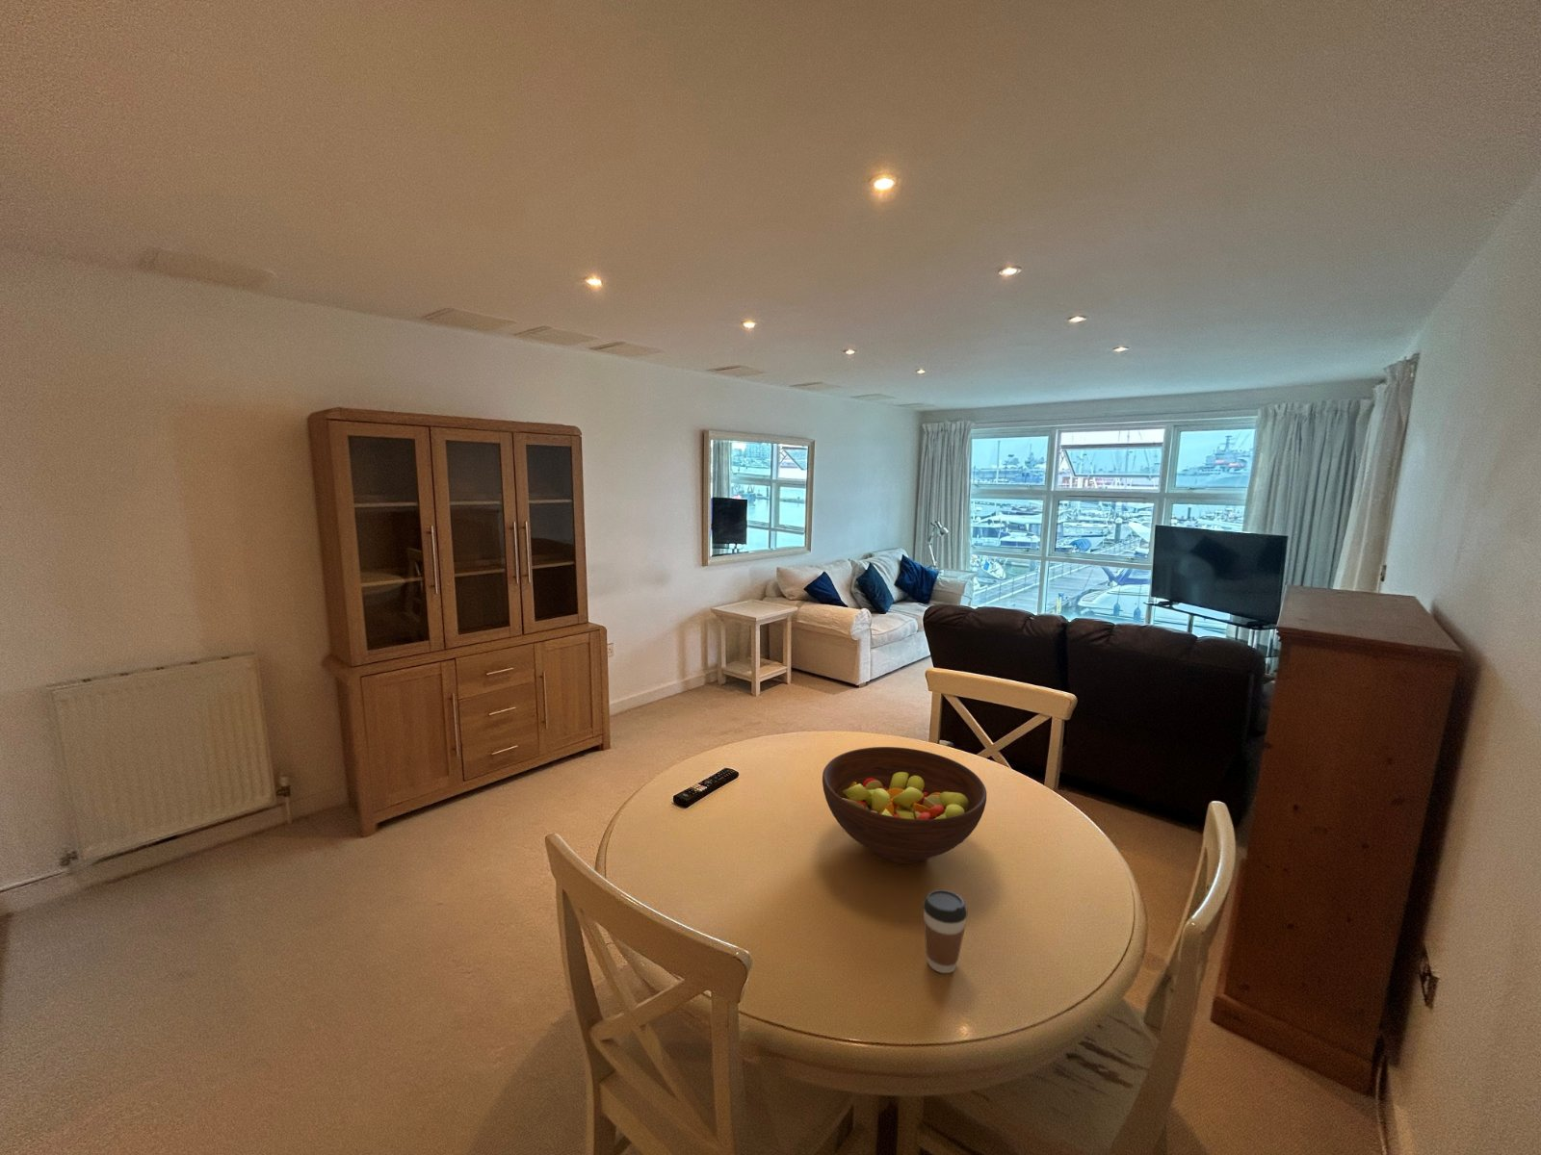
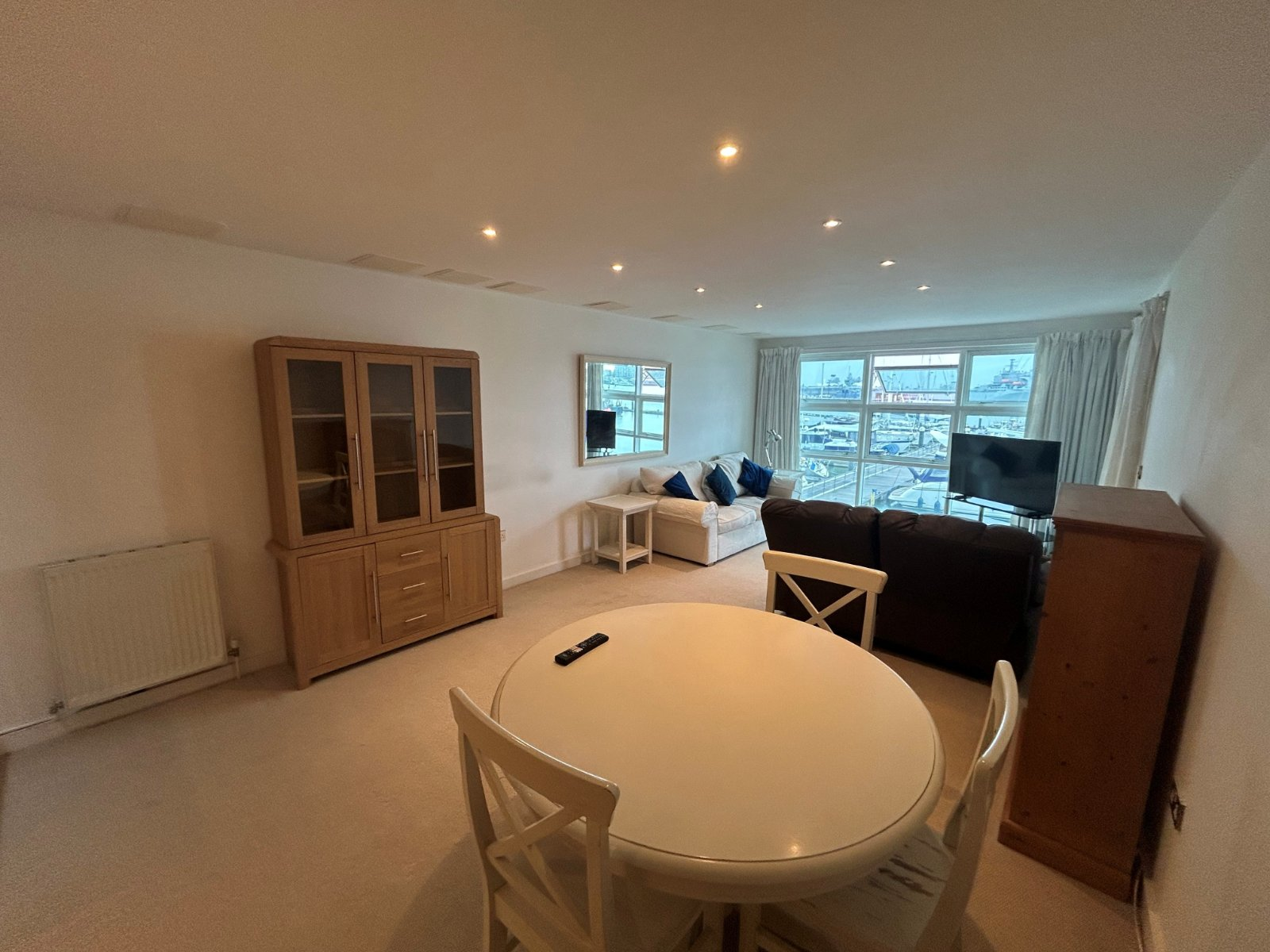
- coffee cup [922,888,969,974]
- fruit bowl [821,746,988,864]
